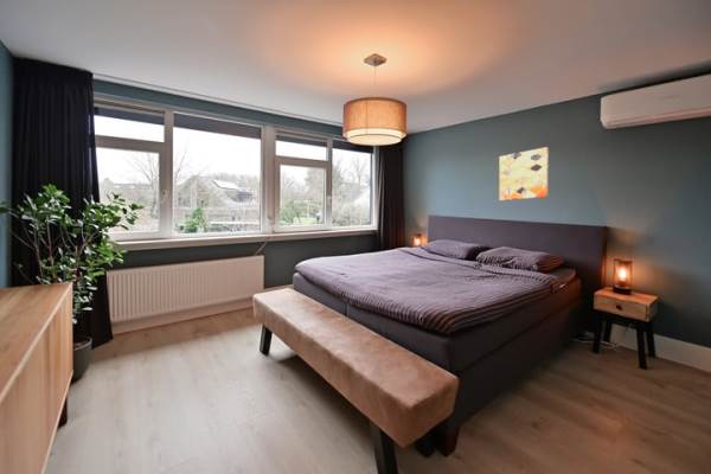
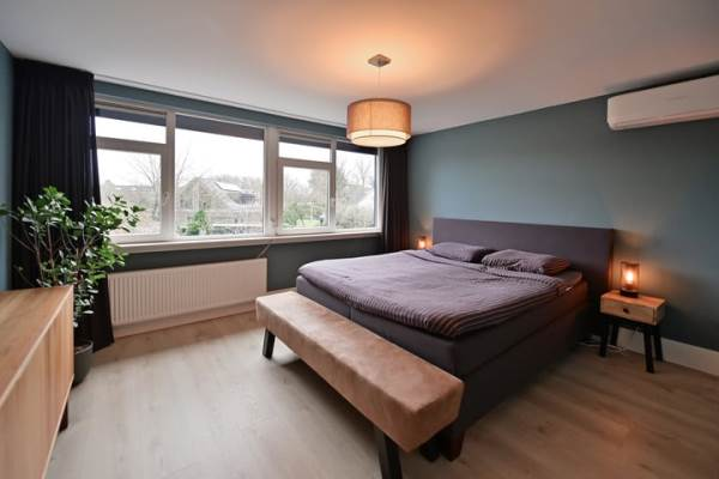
- wall art [498,146,550,201]
